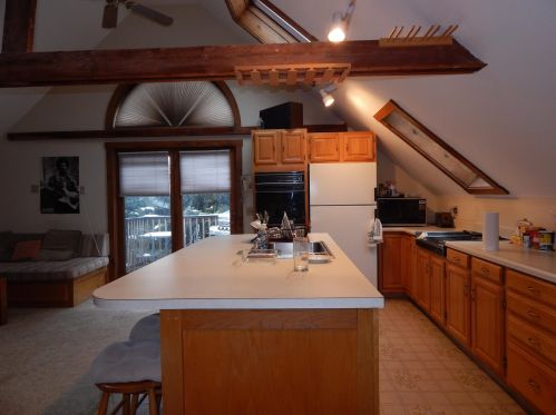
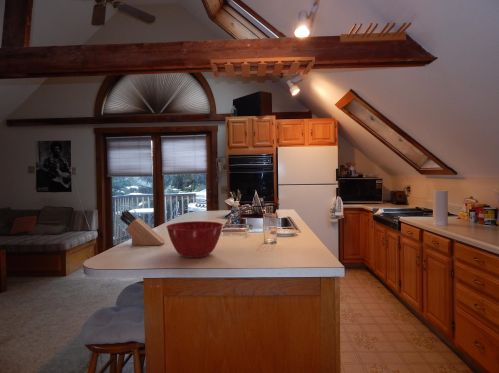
+ knife block [119,209,166,246]
+ mixing bowl [165,220,224,259]
